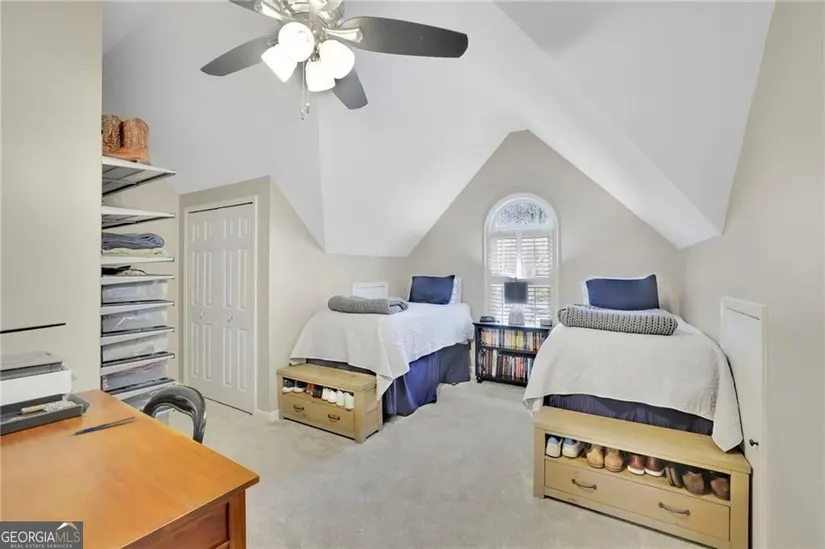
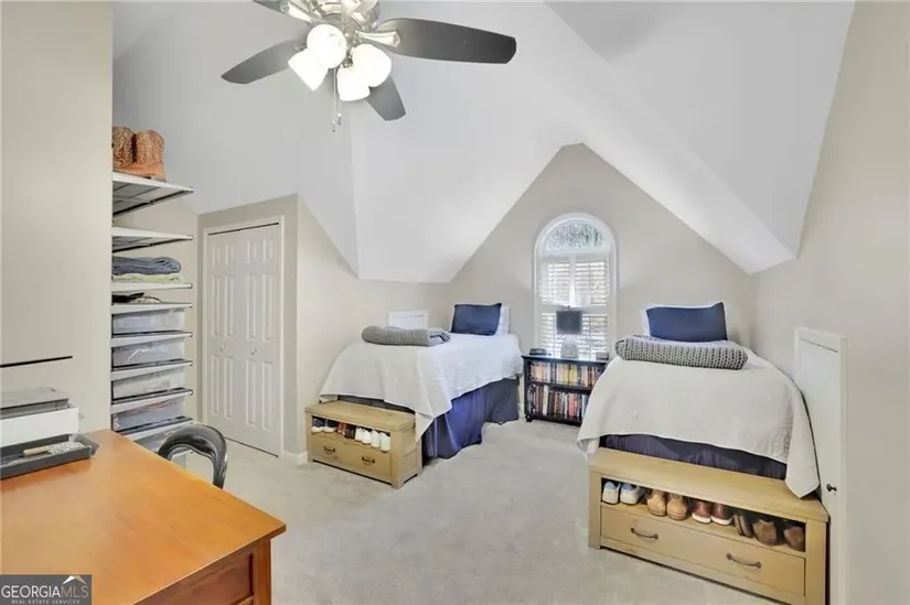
- pen [74,415,137,435]
